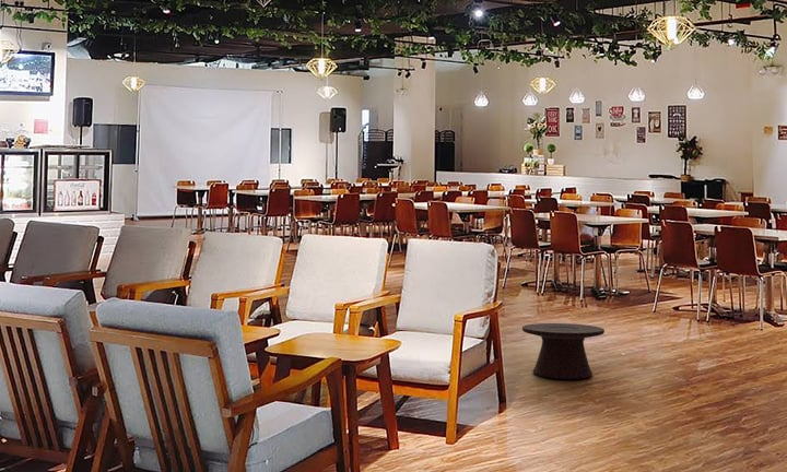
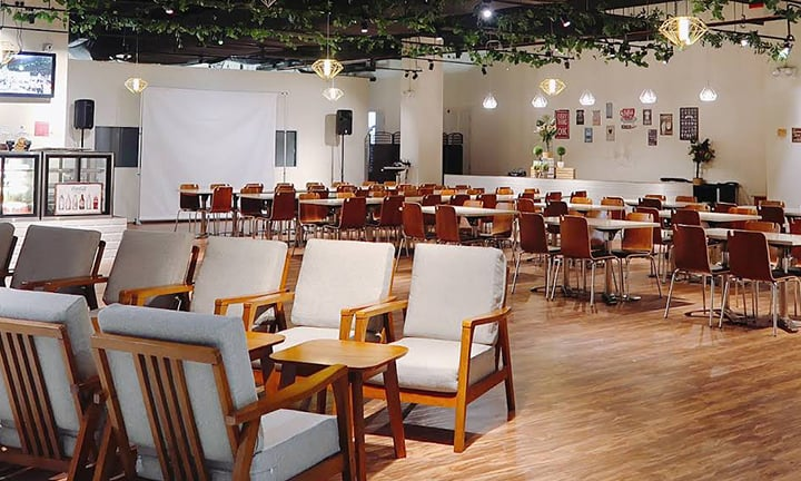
- side table [521,322,606,380]
